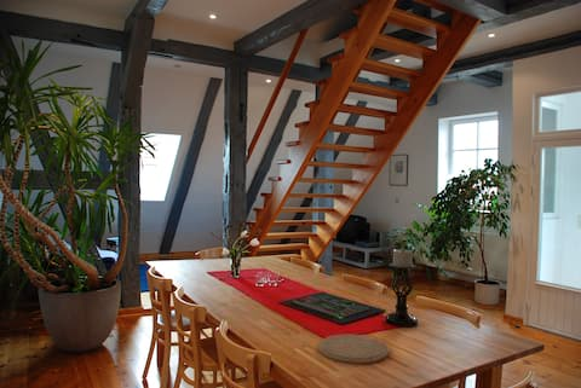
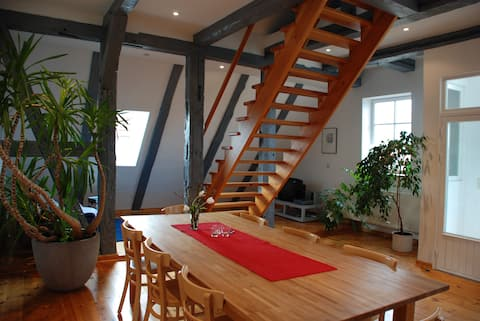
- architectural model [277,291,387,326]
- plate [317,334,390,365]
- candle holder [384,247,419,329]
